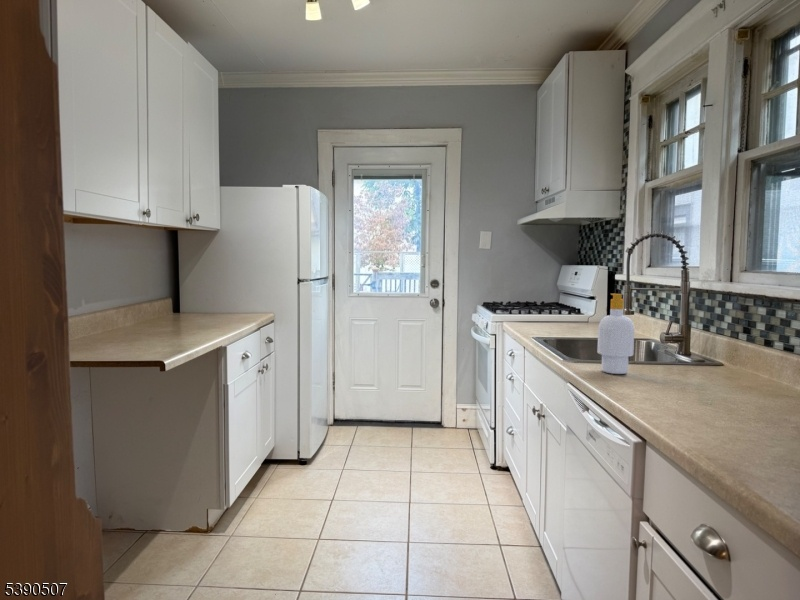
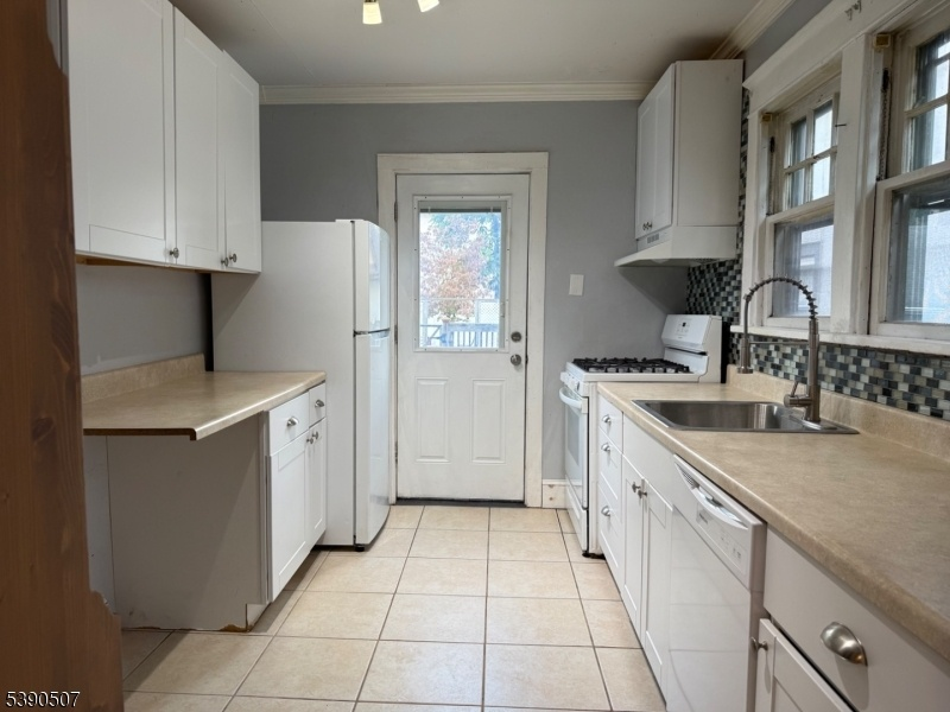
- soap bottle [596,293,635,375]
